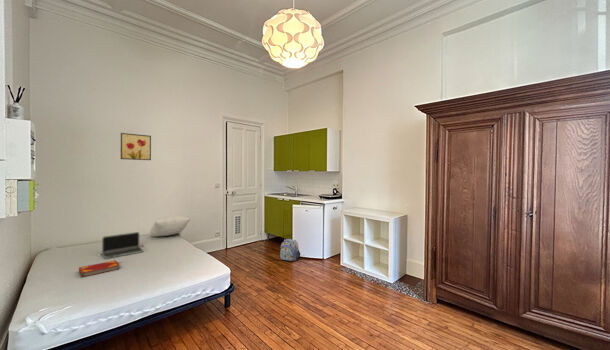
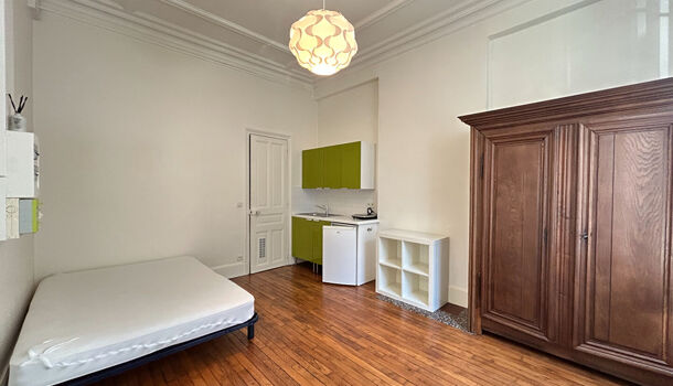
- pillow [148,214,190,238]
- hardback book [78,259,120,278]
- laptop [101,231,144,260]
- backpack [279,238,301,262]
- wall art [120,132,152,161]
